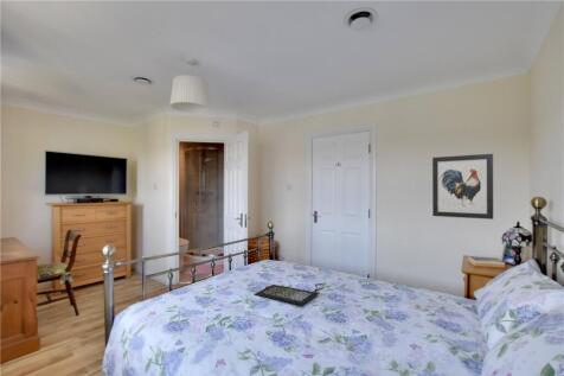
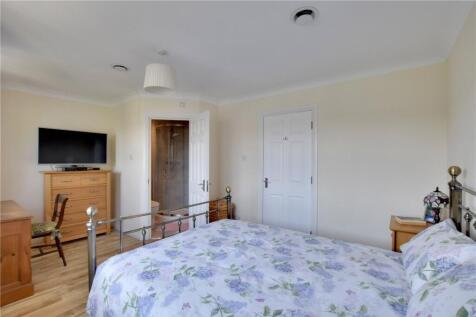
- wall art [431,153,494,221]
- clutch bag [254,282,325,306]
